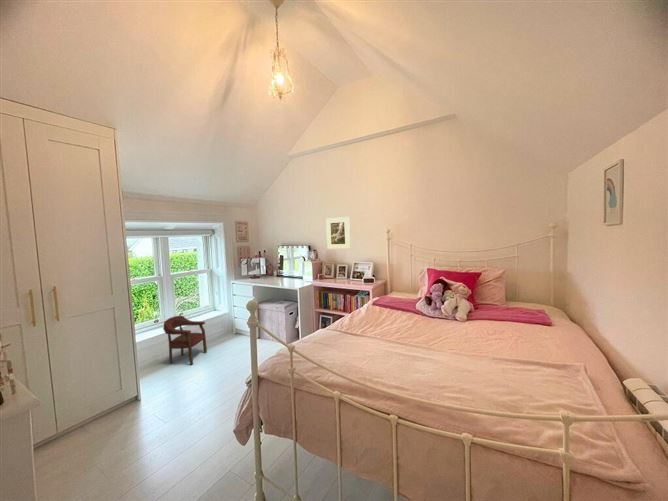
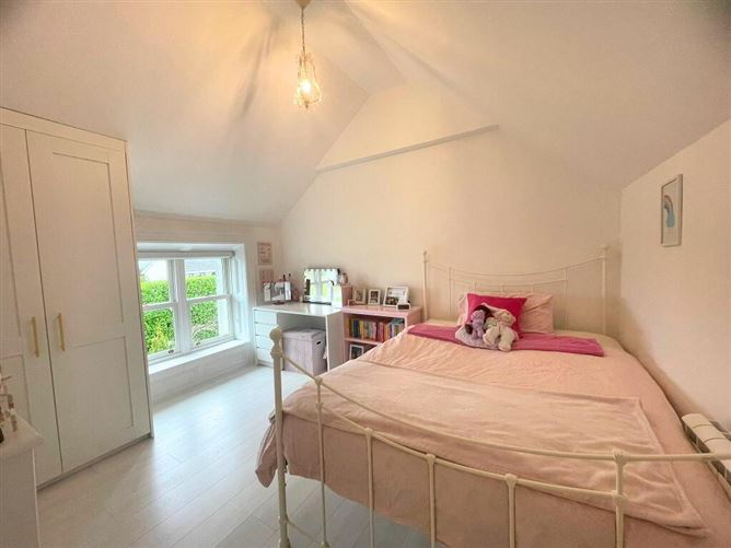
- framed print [325,216,351,250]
- stool [162,315,208,366]
